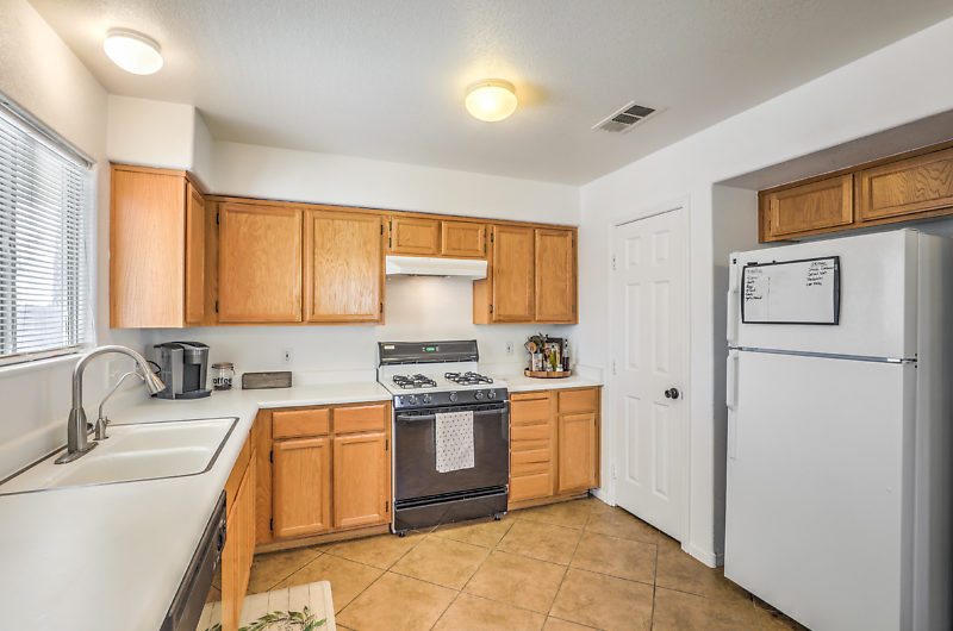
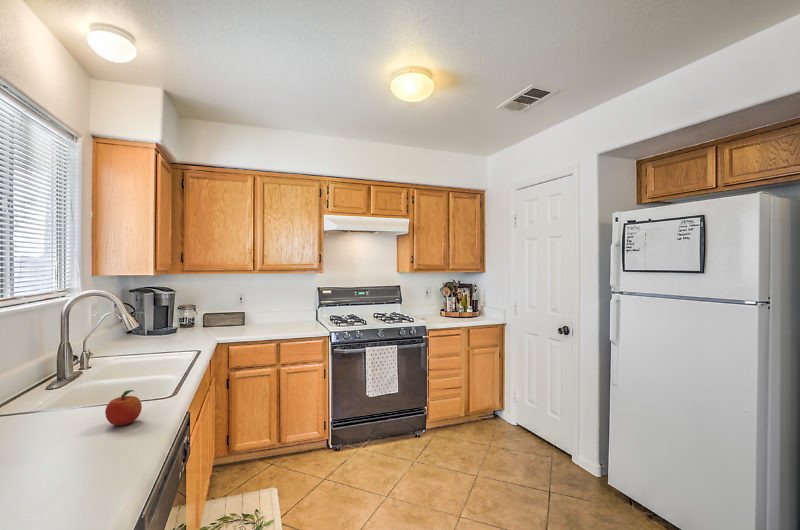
+ fruit [104,389,143,427]
